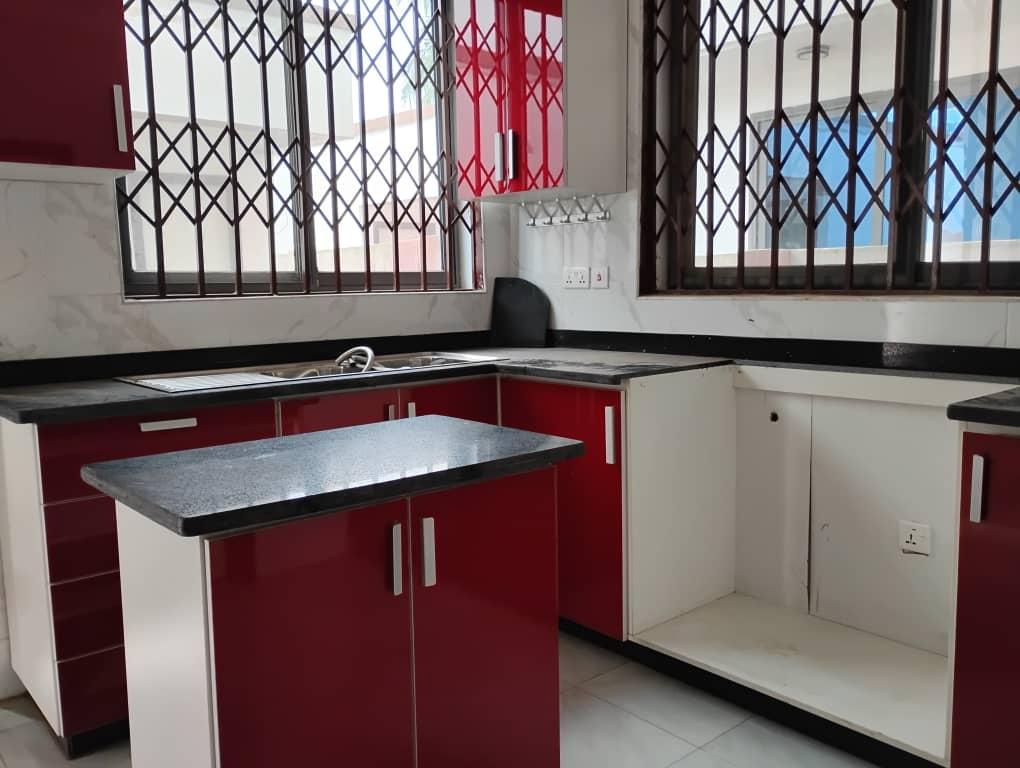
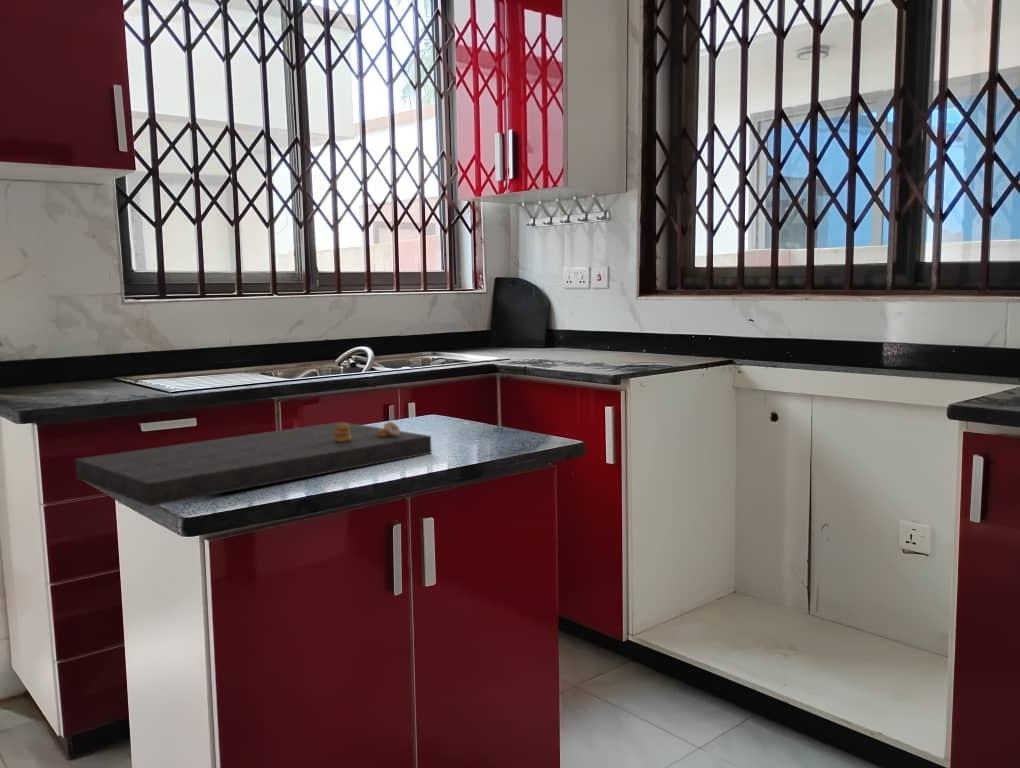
+ cutting board [74,421,432,507]
